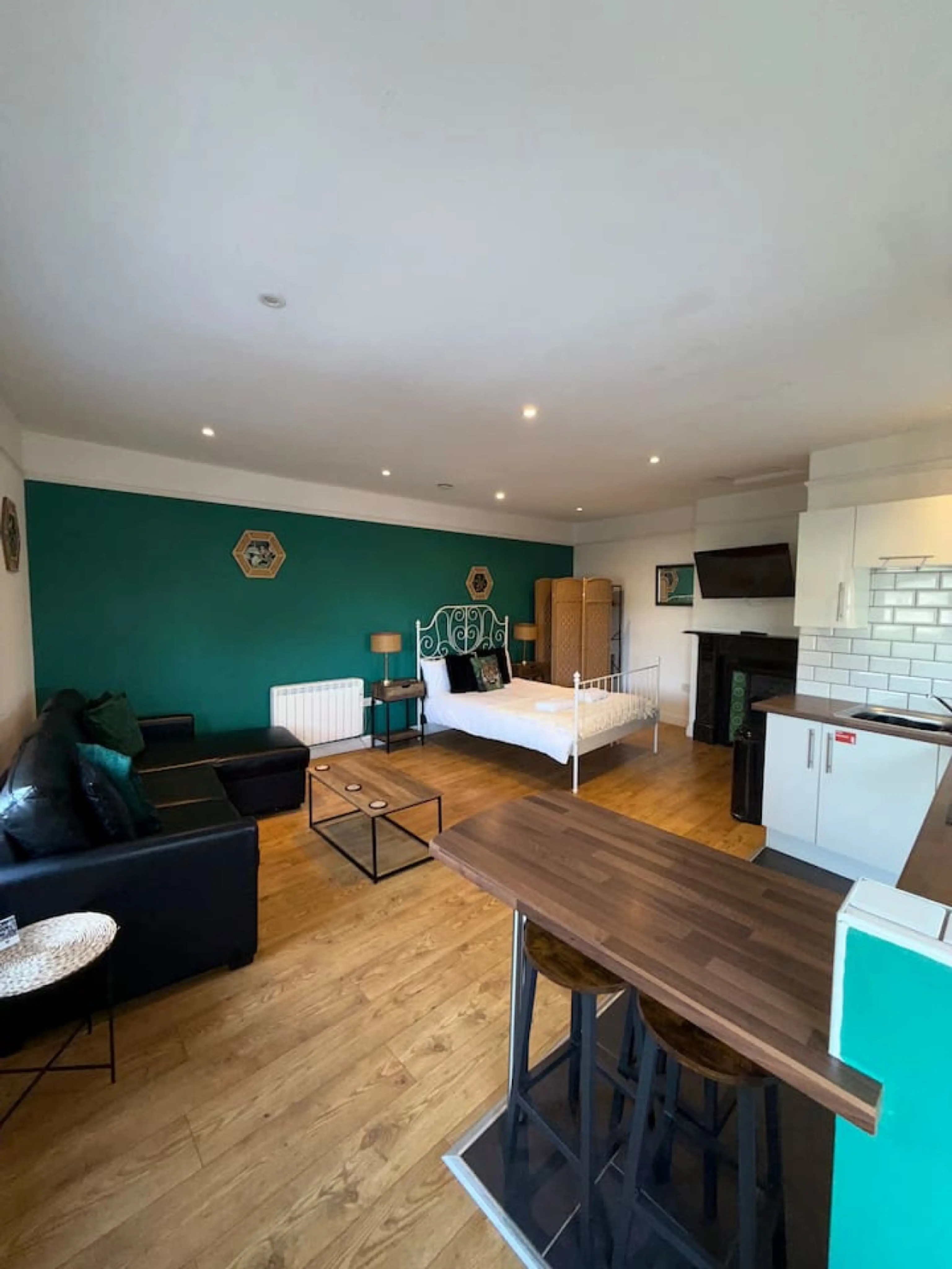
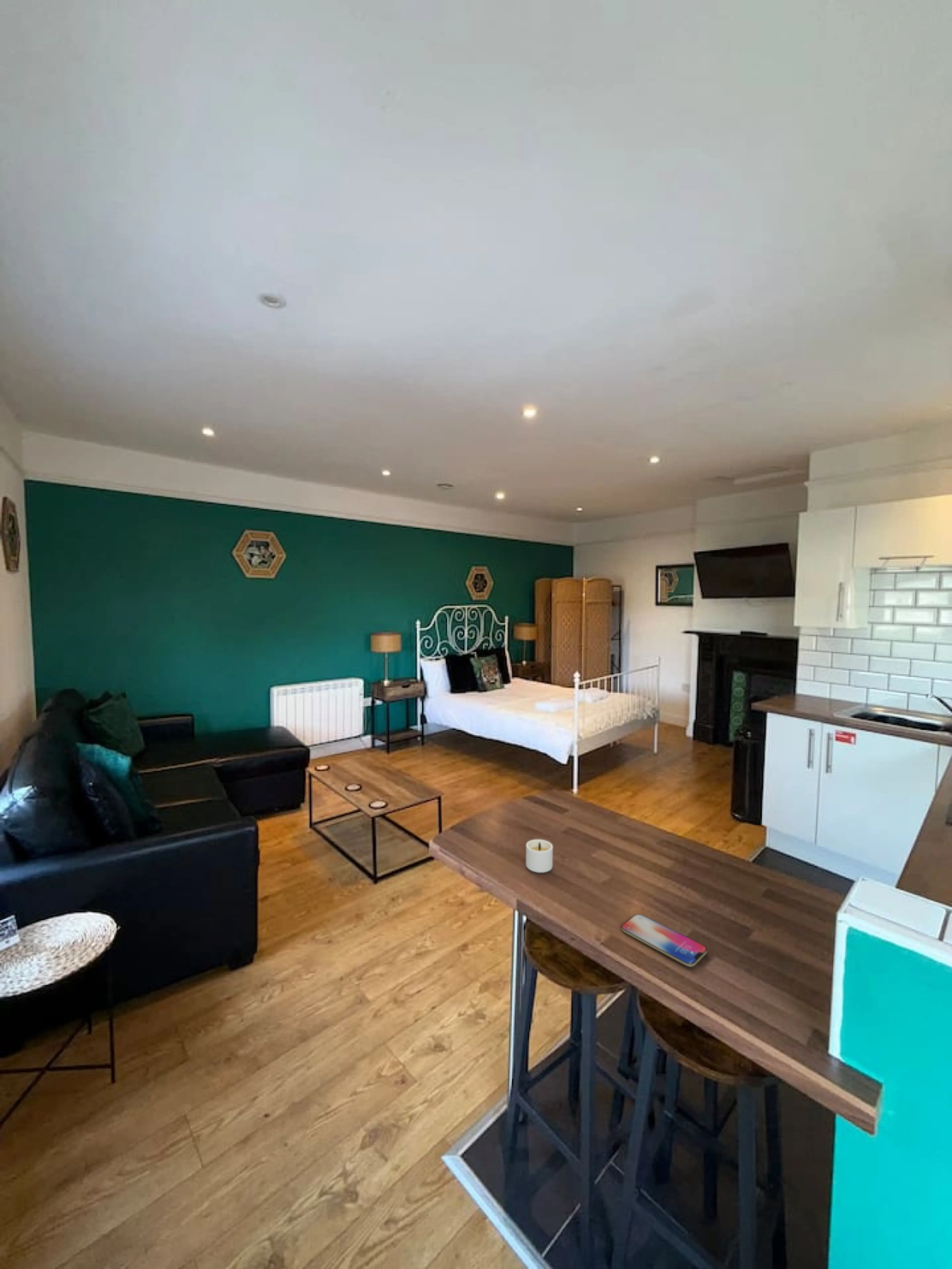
+ smartphone [621,914,707,967]
+ candle [526,839,553,873]
